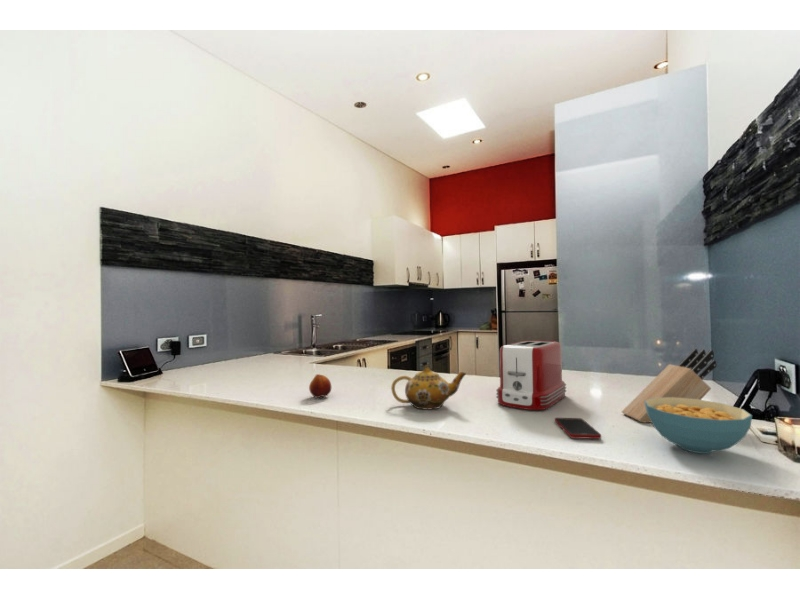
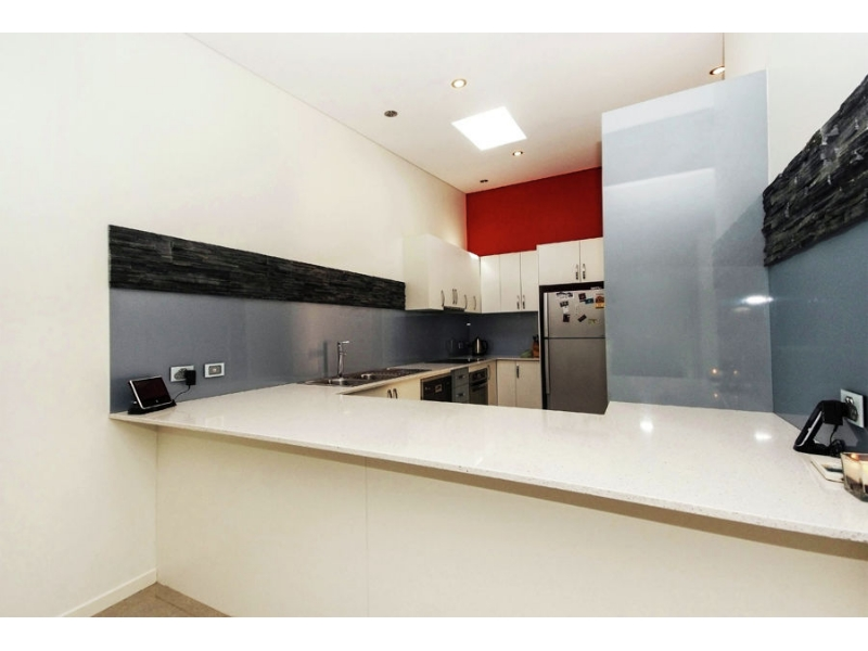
- knife block [621,348,717,424]
- teapot [390,364,467,410]
- toaster [495,339,567,411]
- fruit [308,373,332,399]
- cereal bowl [645,397,753,455]
- cell phone [554,417,602,440]
